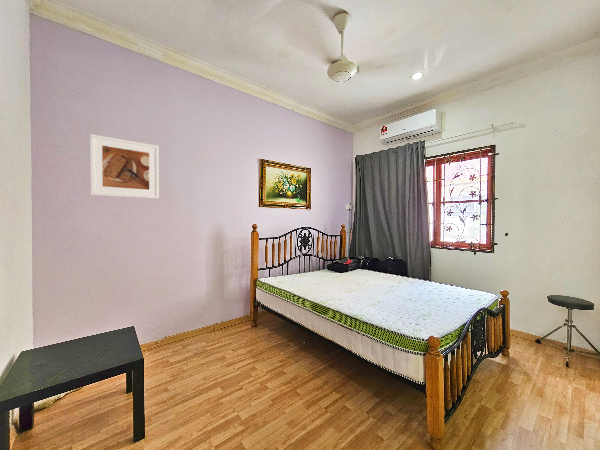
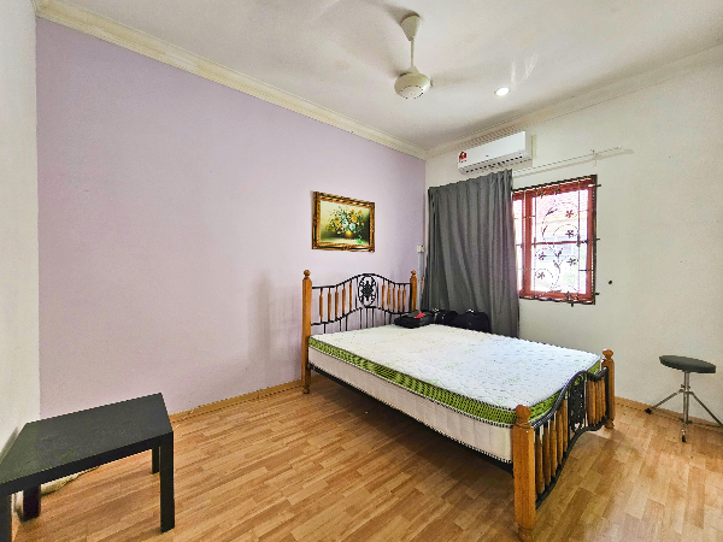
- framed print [89,133,160,200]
